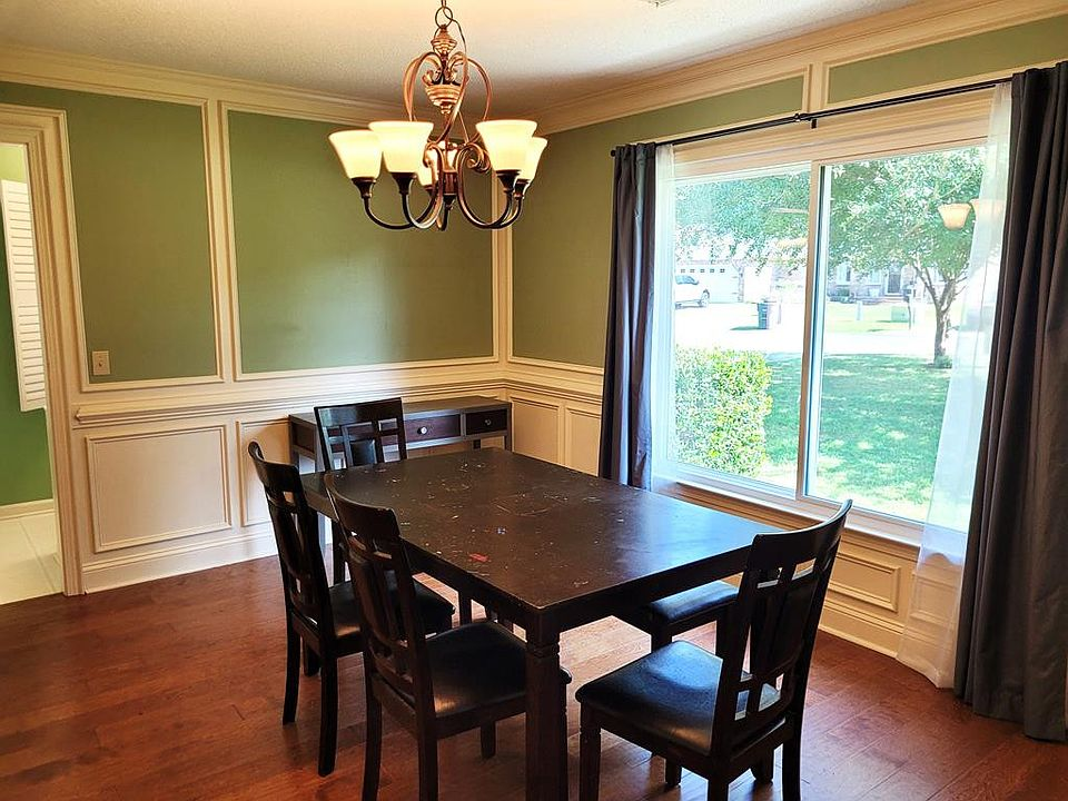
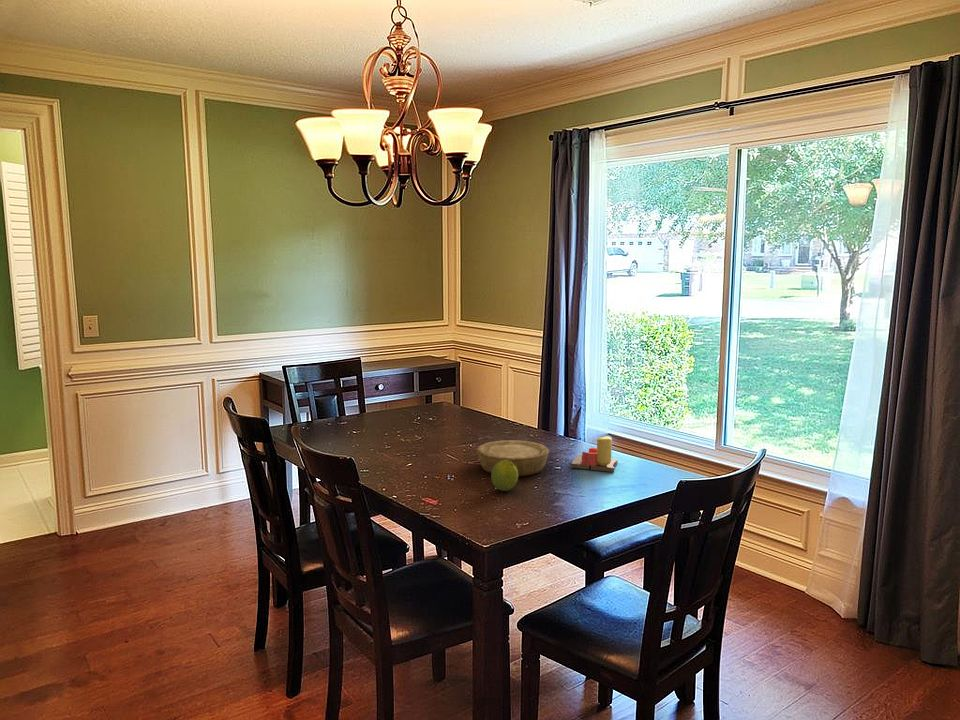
+ fruit [490,460,519,492]
+ bowl [475,439,550,477]
+ candle [570,435,619,473]
